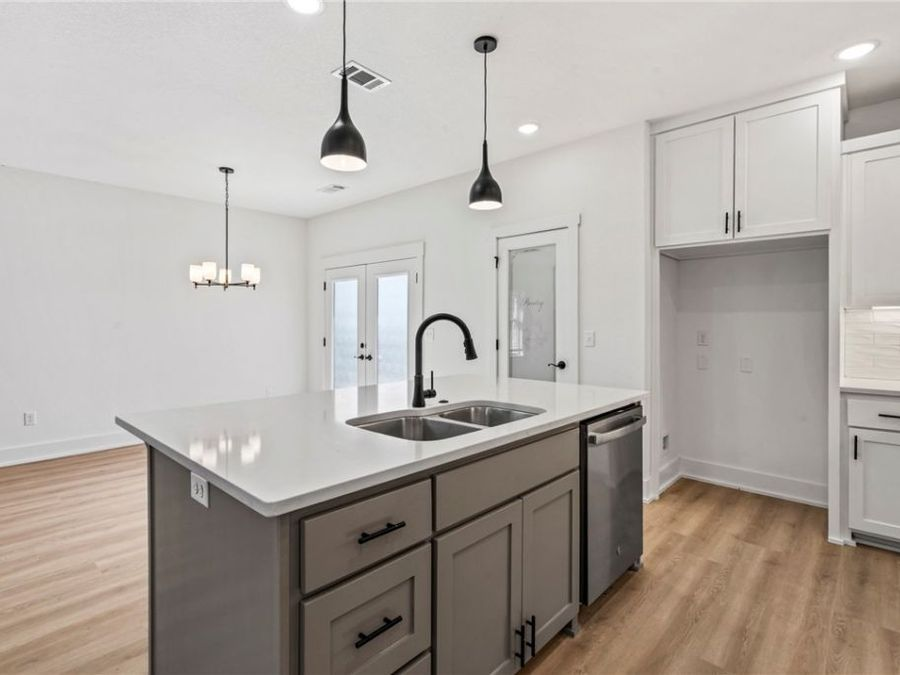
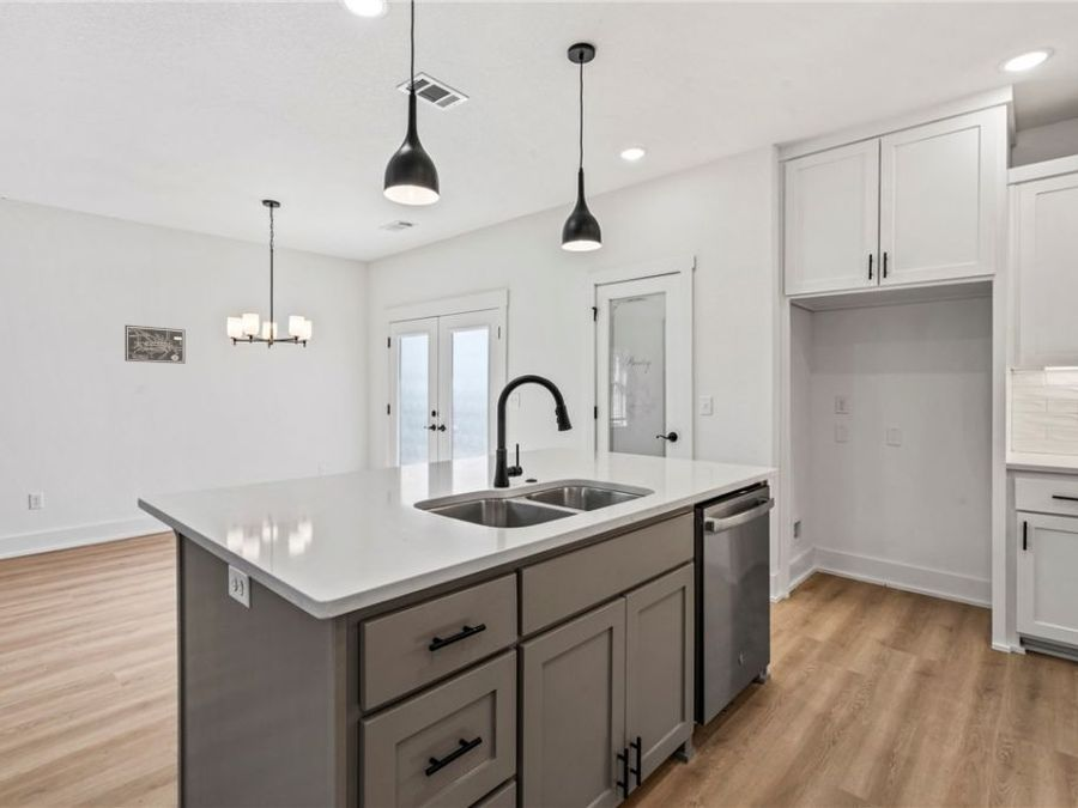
+ wall art [125,324,187,365]
